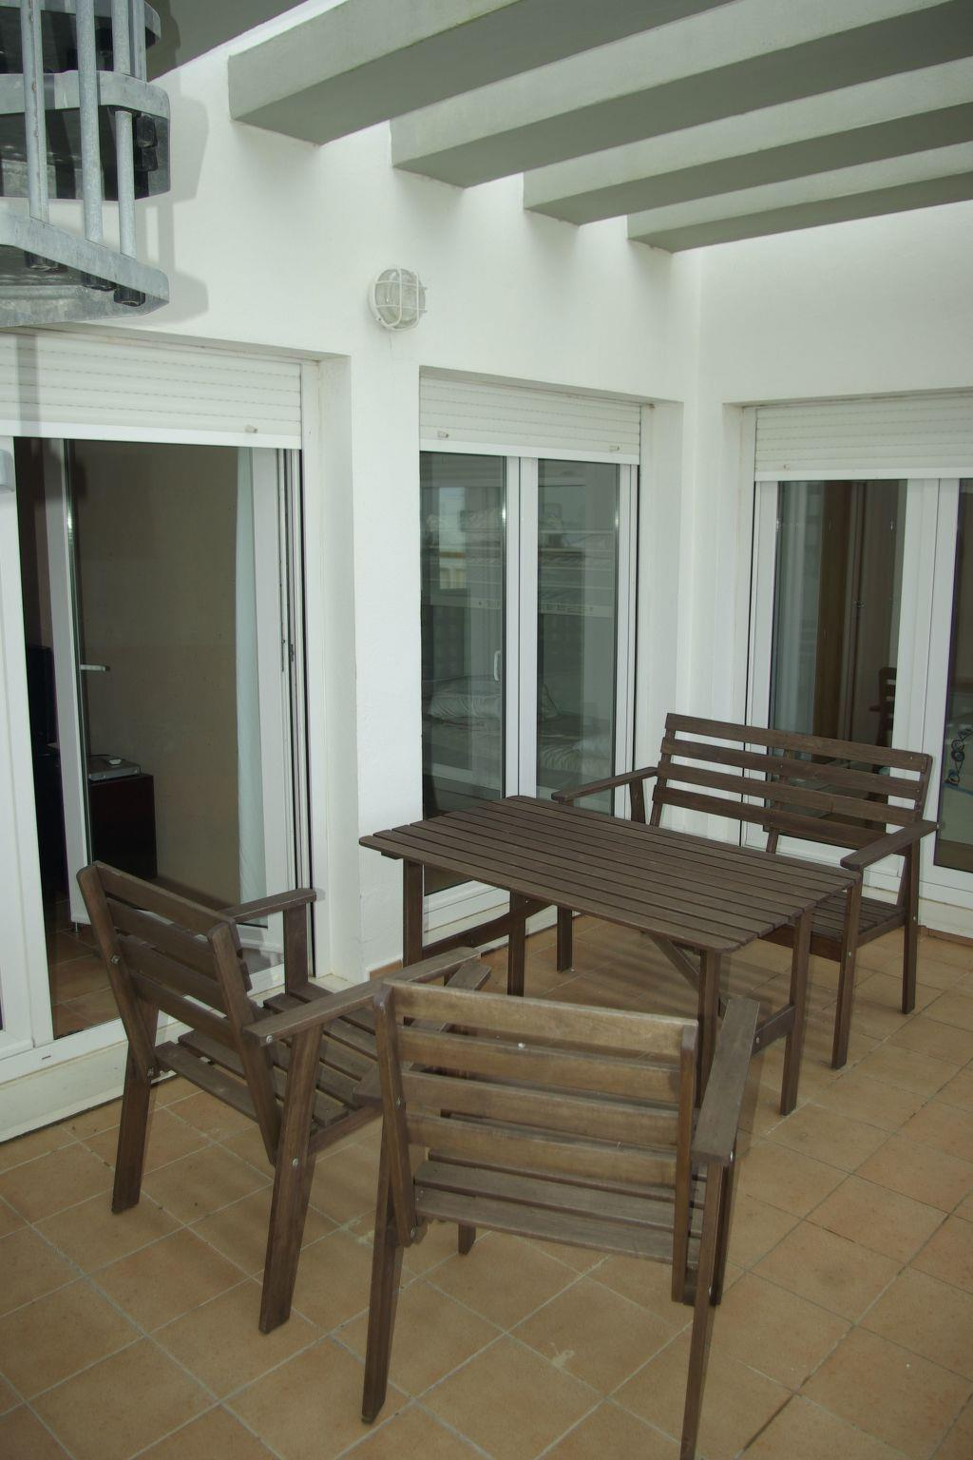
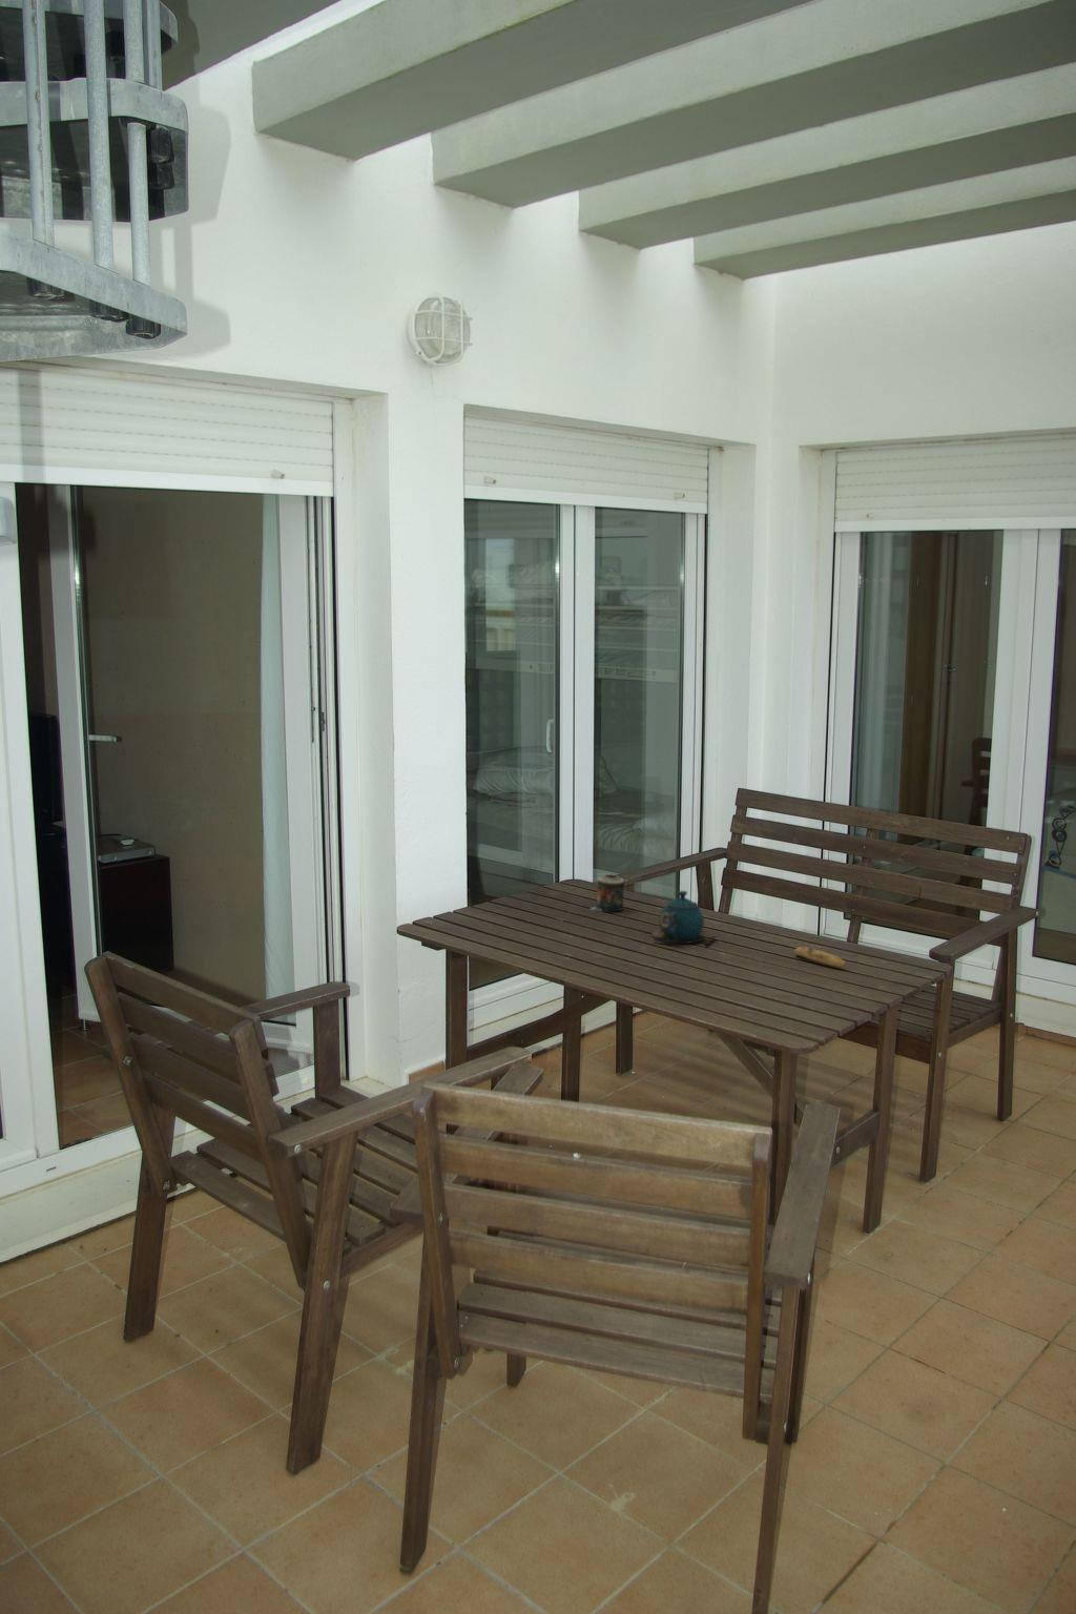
+ teapot [651,890,718,946]
+ candle [590,873,626,913]
+ banana [794,946,847,968]
